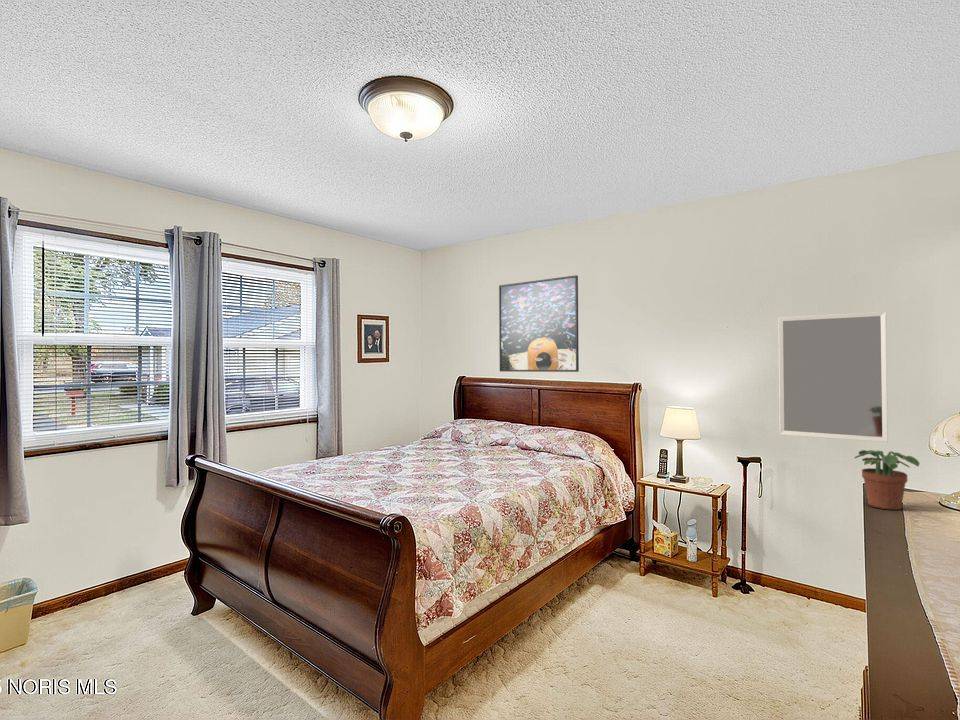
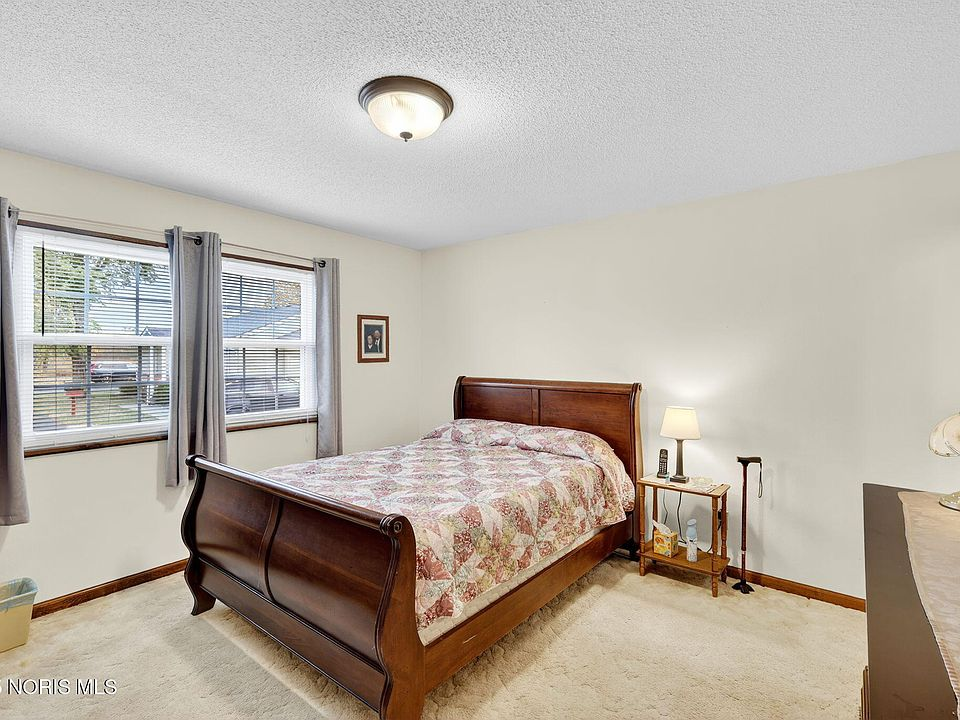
- potted plant [854,449,921,511]
- home mirror [777,310,889,443]
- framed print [498,274,580,373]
